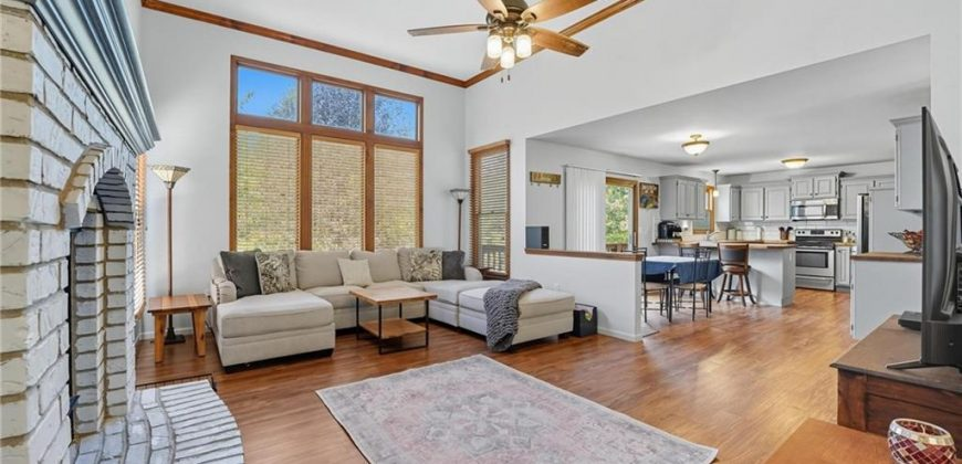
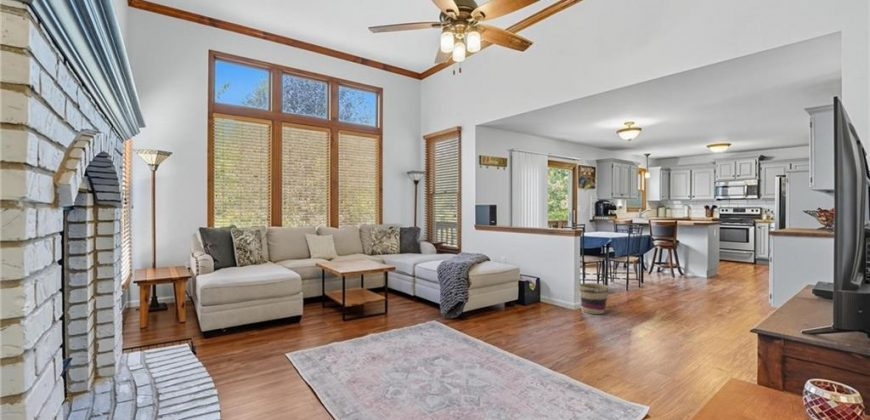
+ basket [578,282,610,315]
